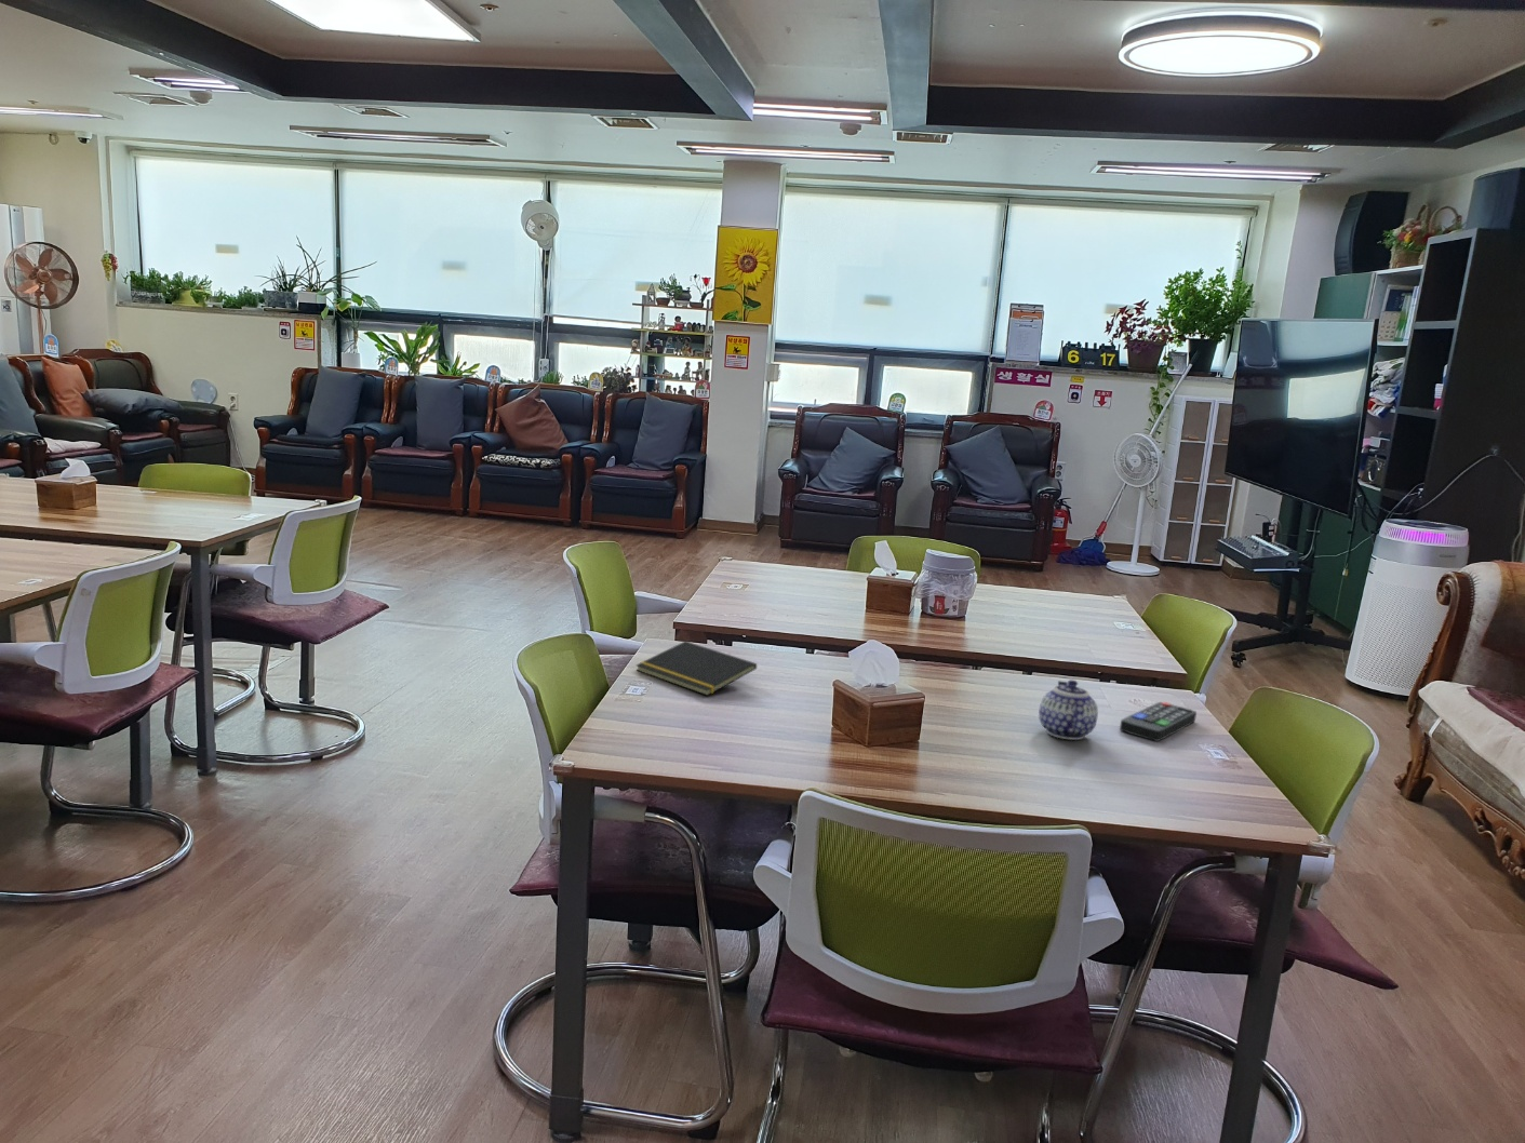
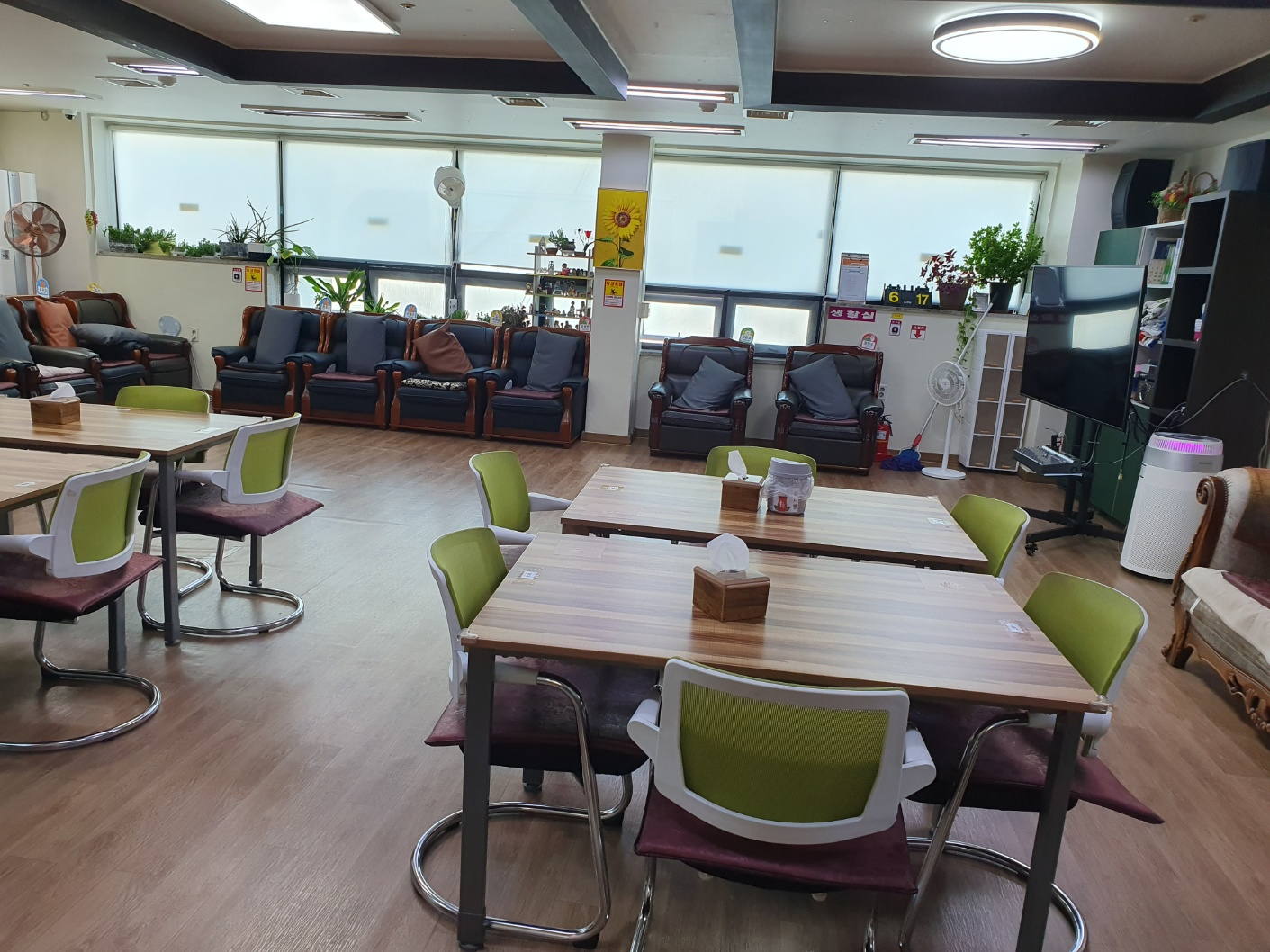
- notepad [635,640,758,696]
- remote control [1119,701,1197,742]
- teapot [1037,680,1099,741]
